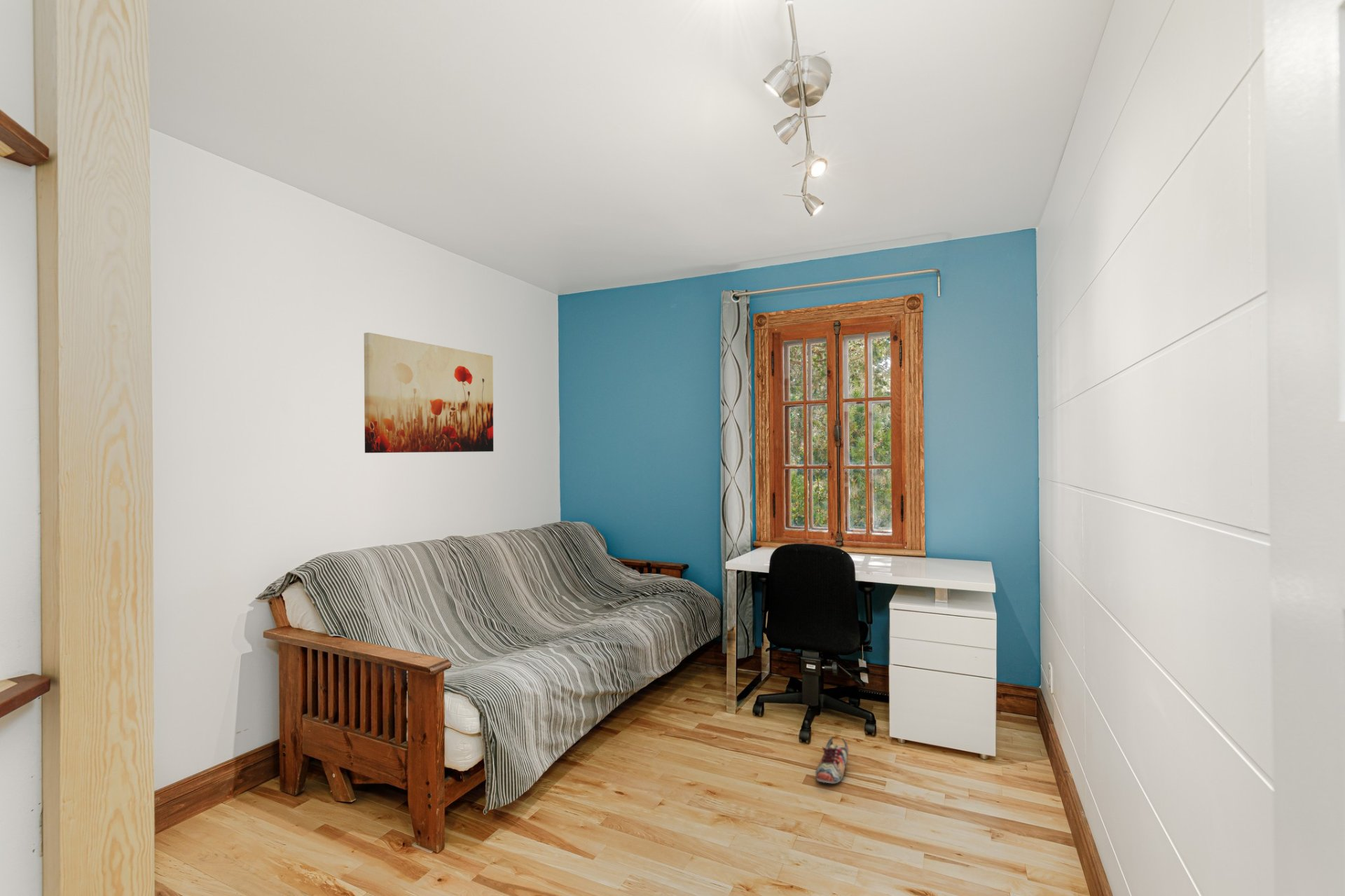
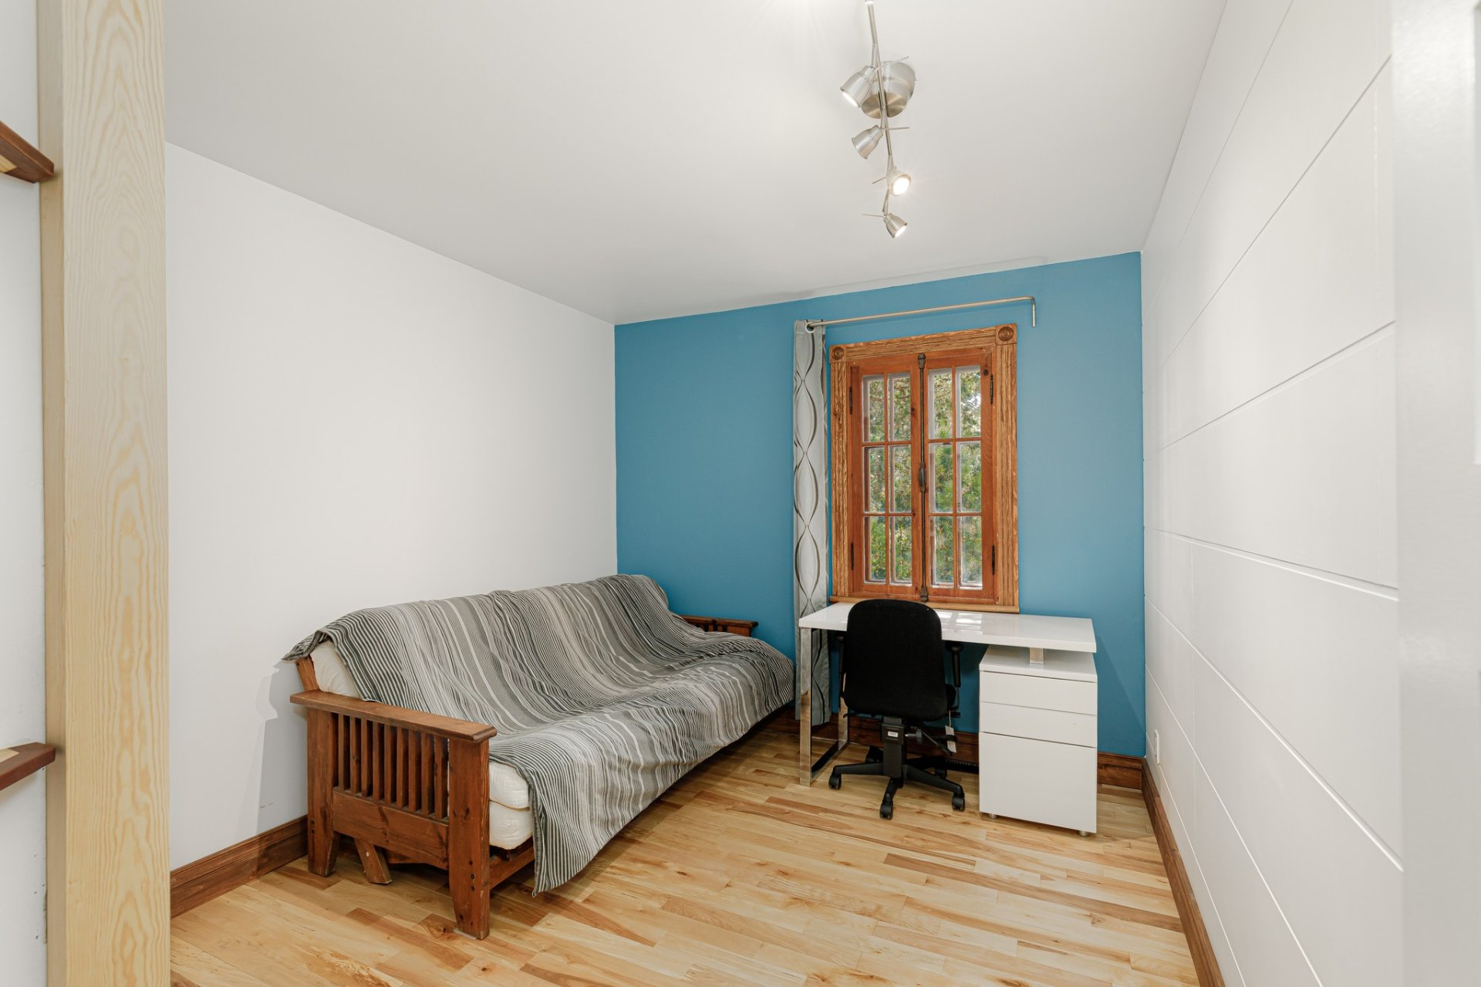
- shoe [815,736,849,784]
- wall art [364,332,494,454]
